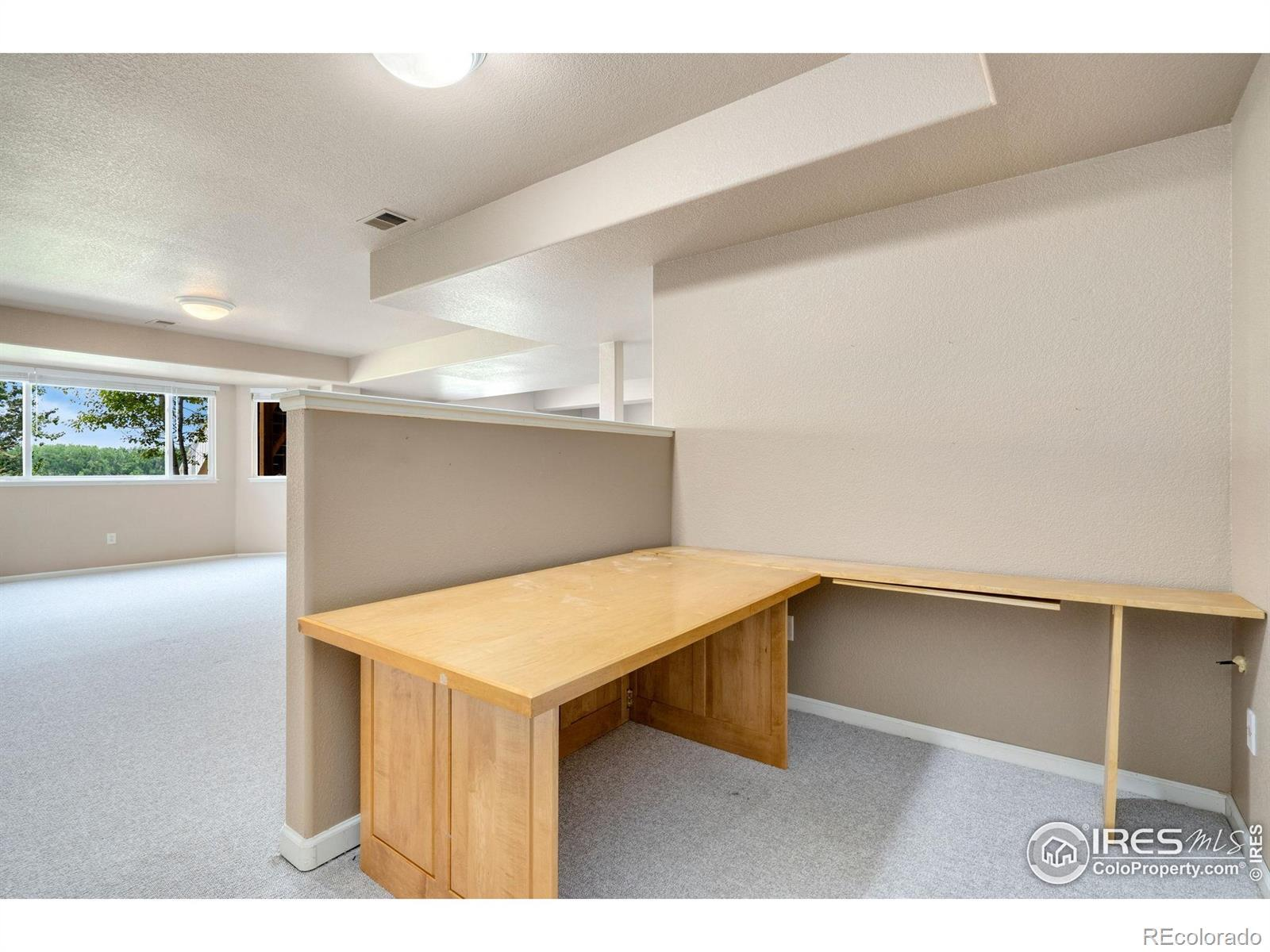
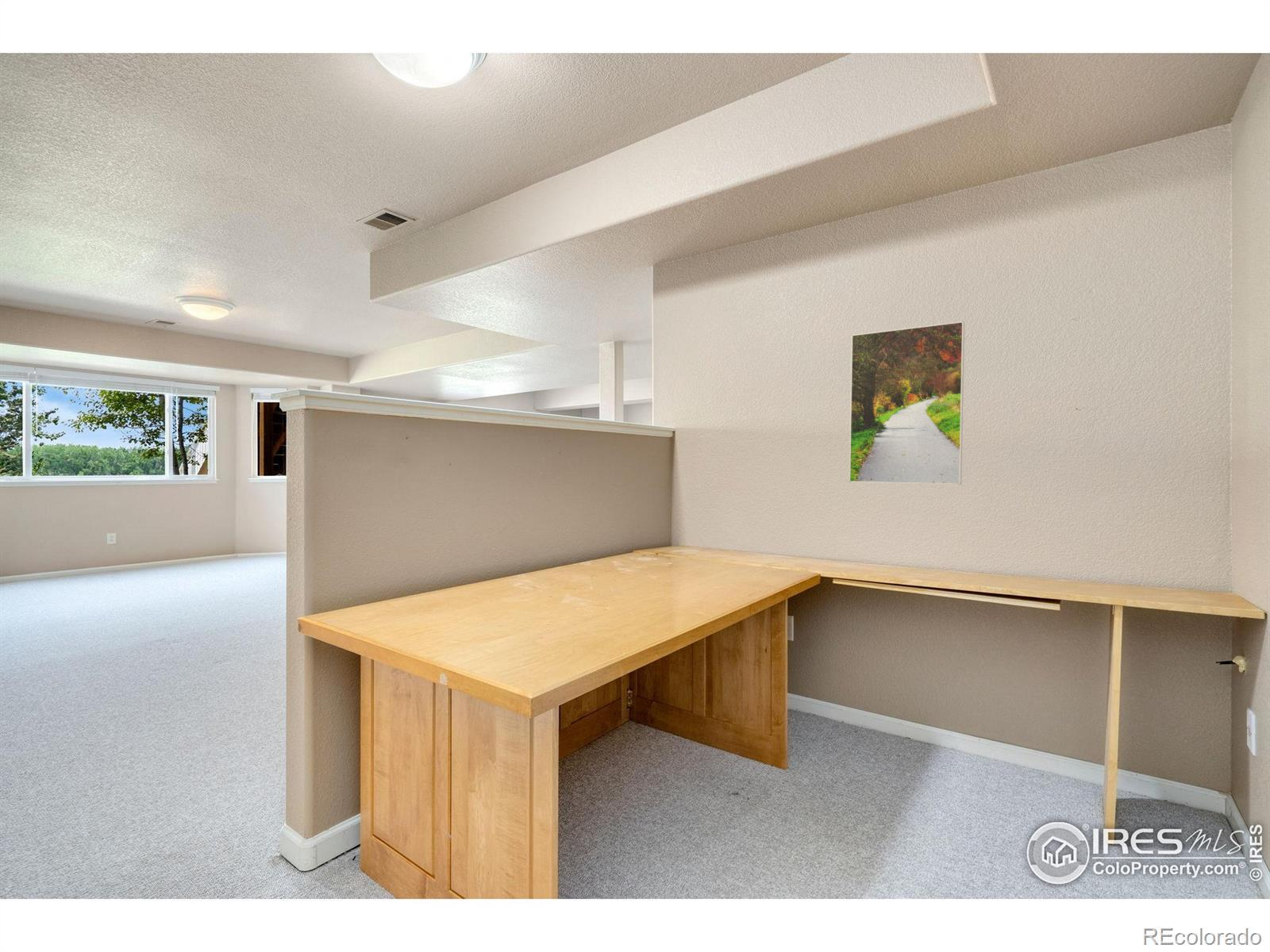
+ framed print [849,321,965,486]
